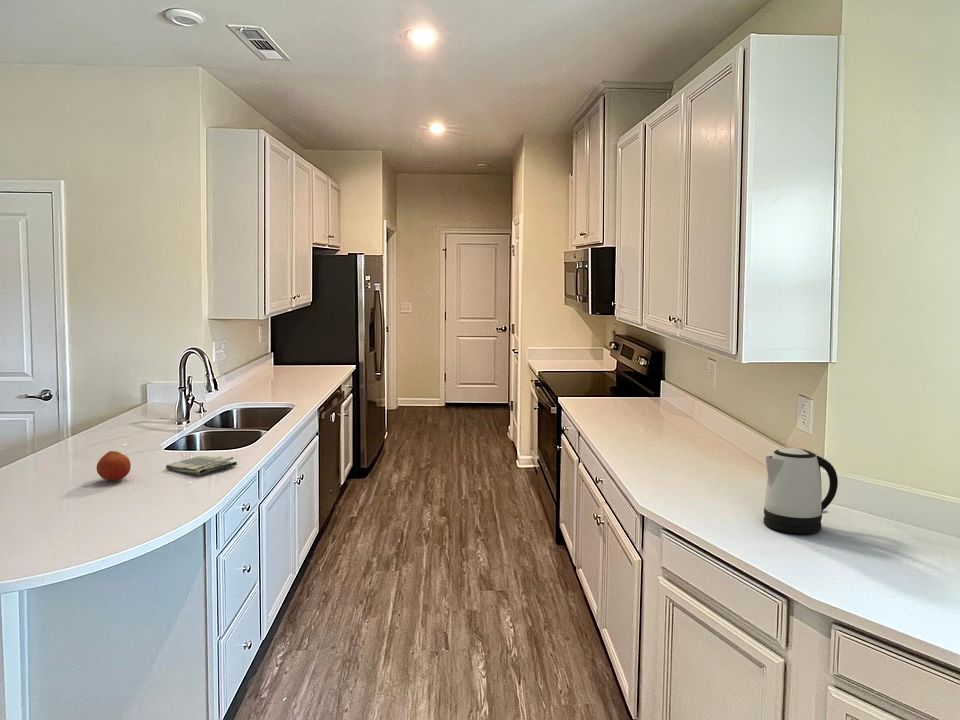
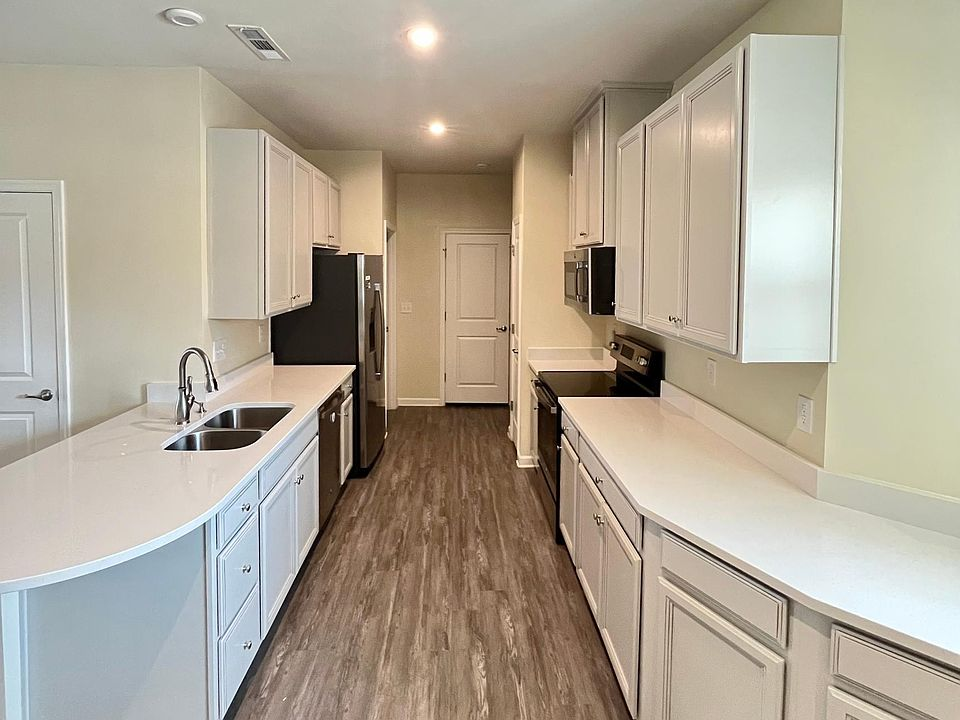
- fruit [96,450,132,482]
- dish towel [165,454,238,476]
- kettle [763,447,839,535]
